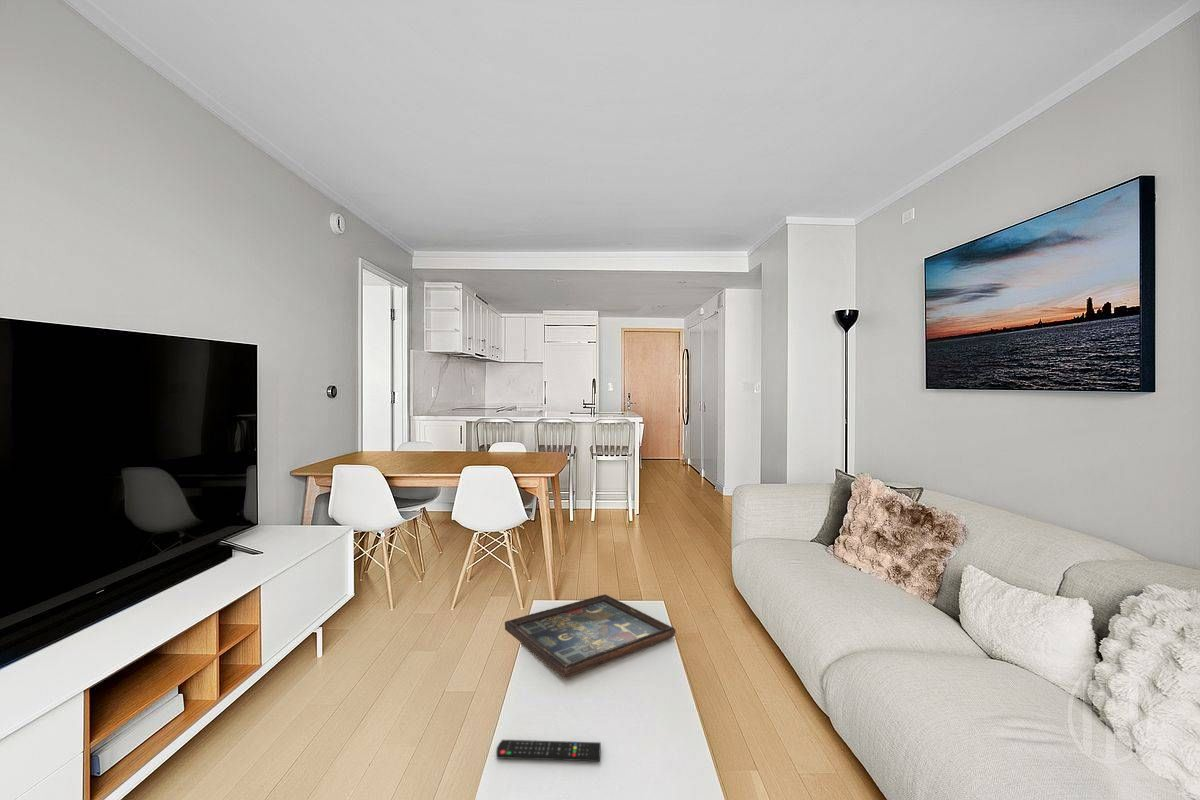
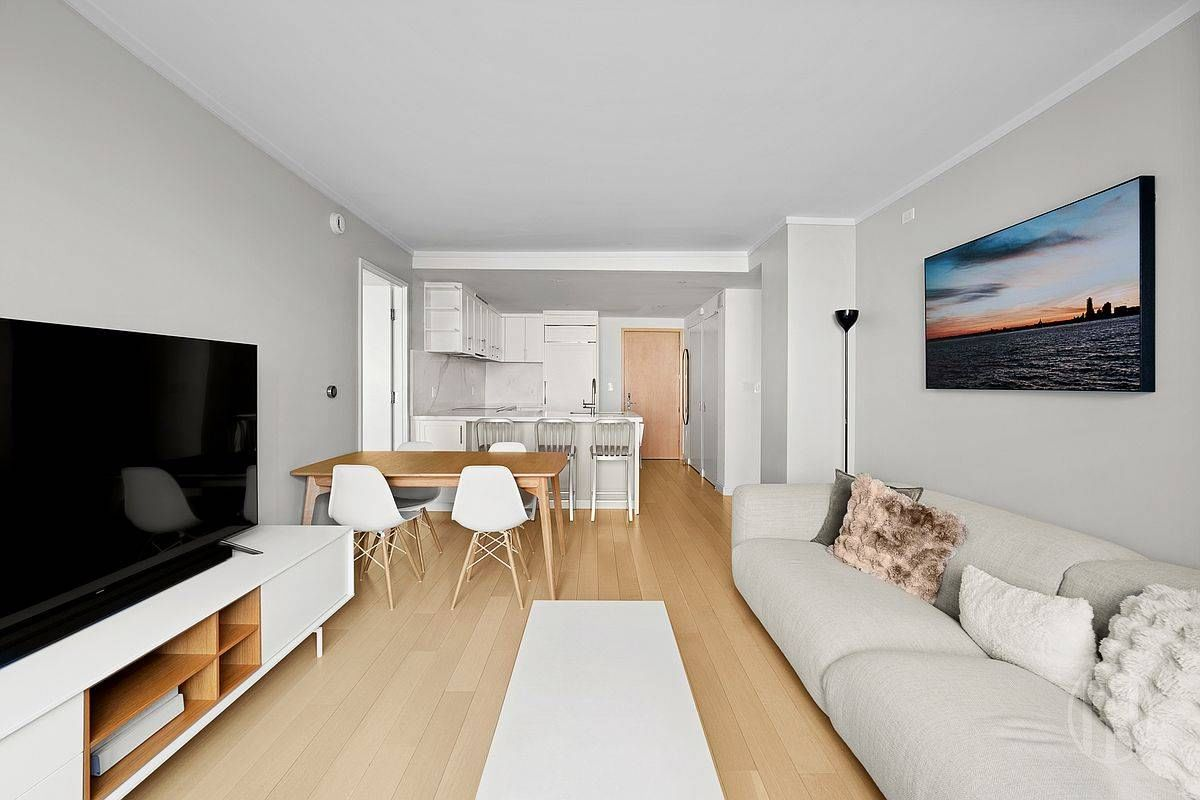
- remote control [495,739,602,762]
- decorative tray [504,593,677,679]
